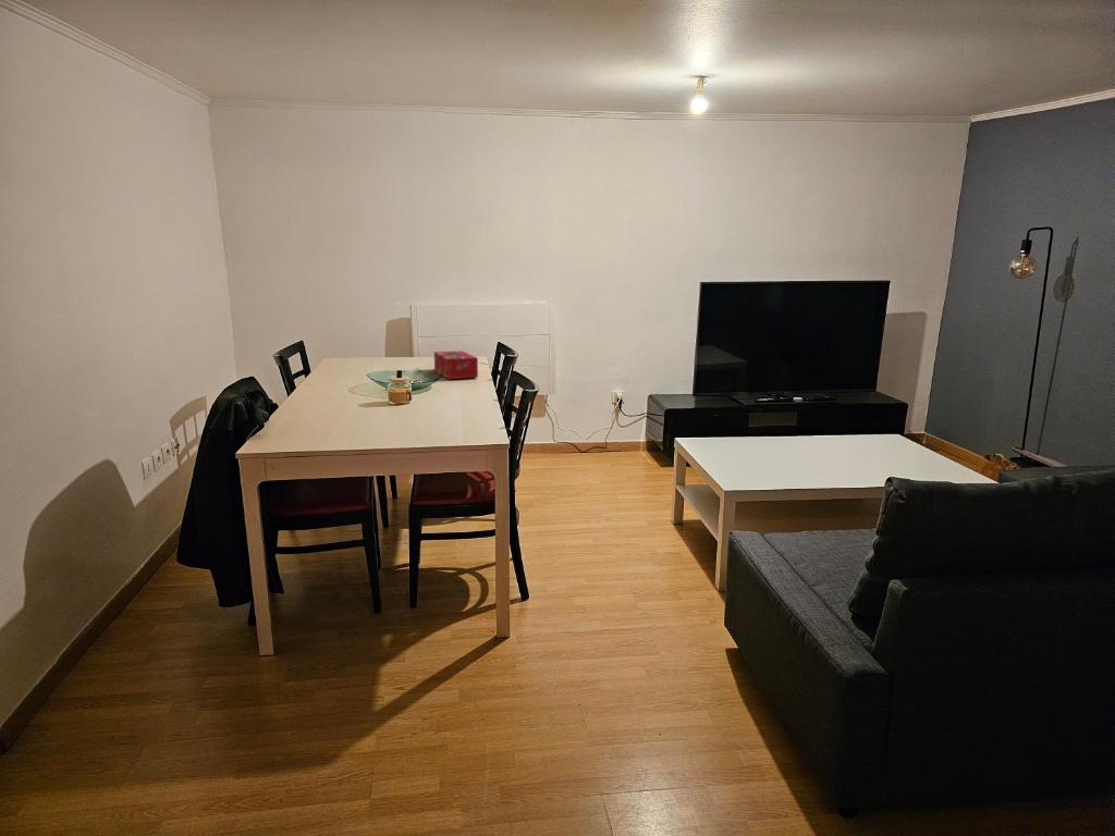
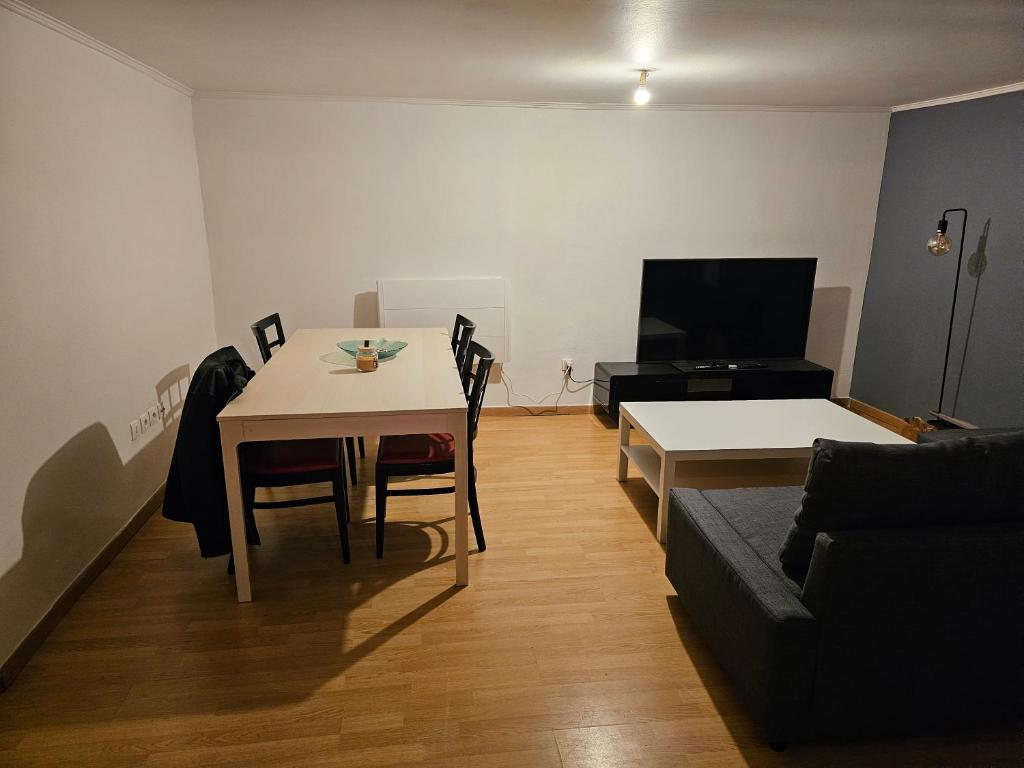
- tissue box [433,349,479,380]
